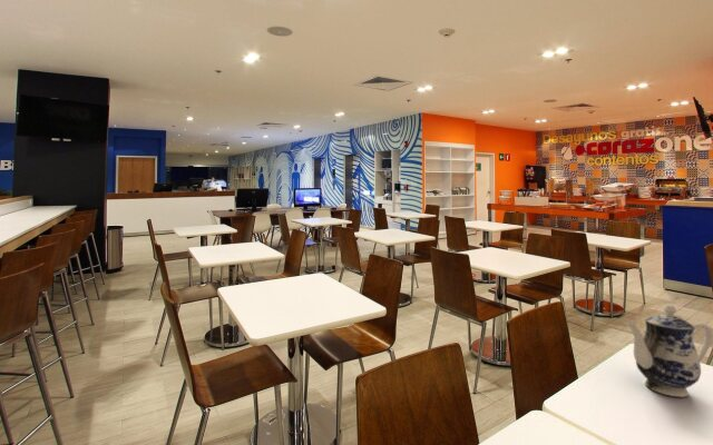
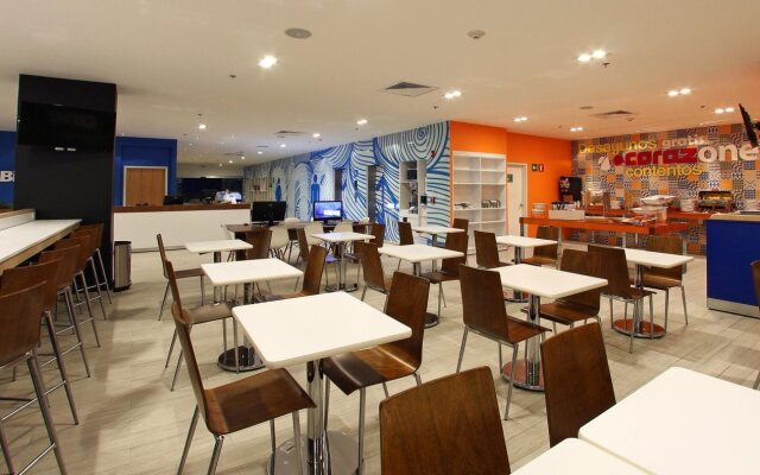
- teapot [625,304,713,398]
